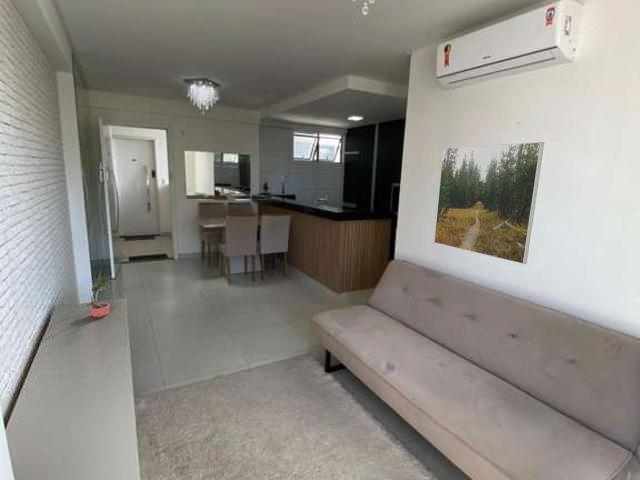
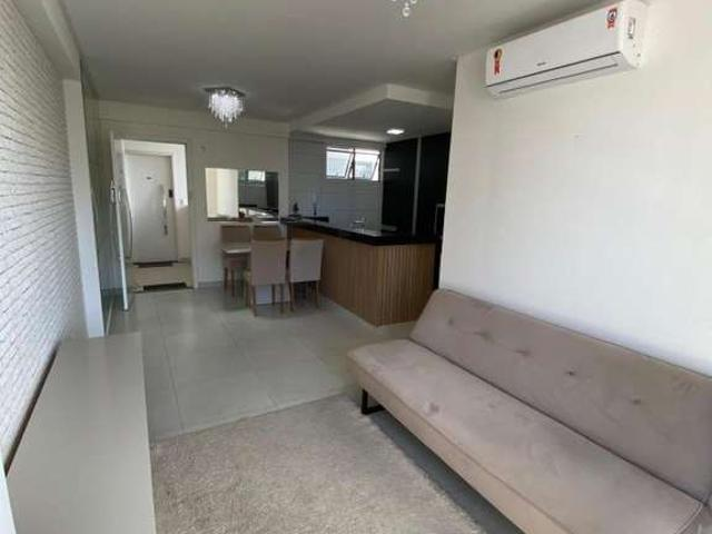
- potted plant [85,275,111,320]
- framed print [433,141,545,265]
